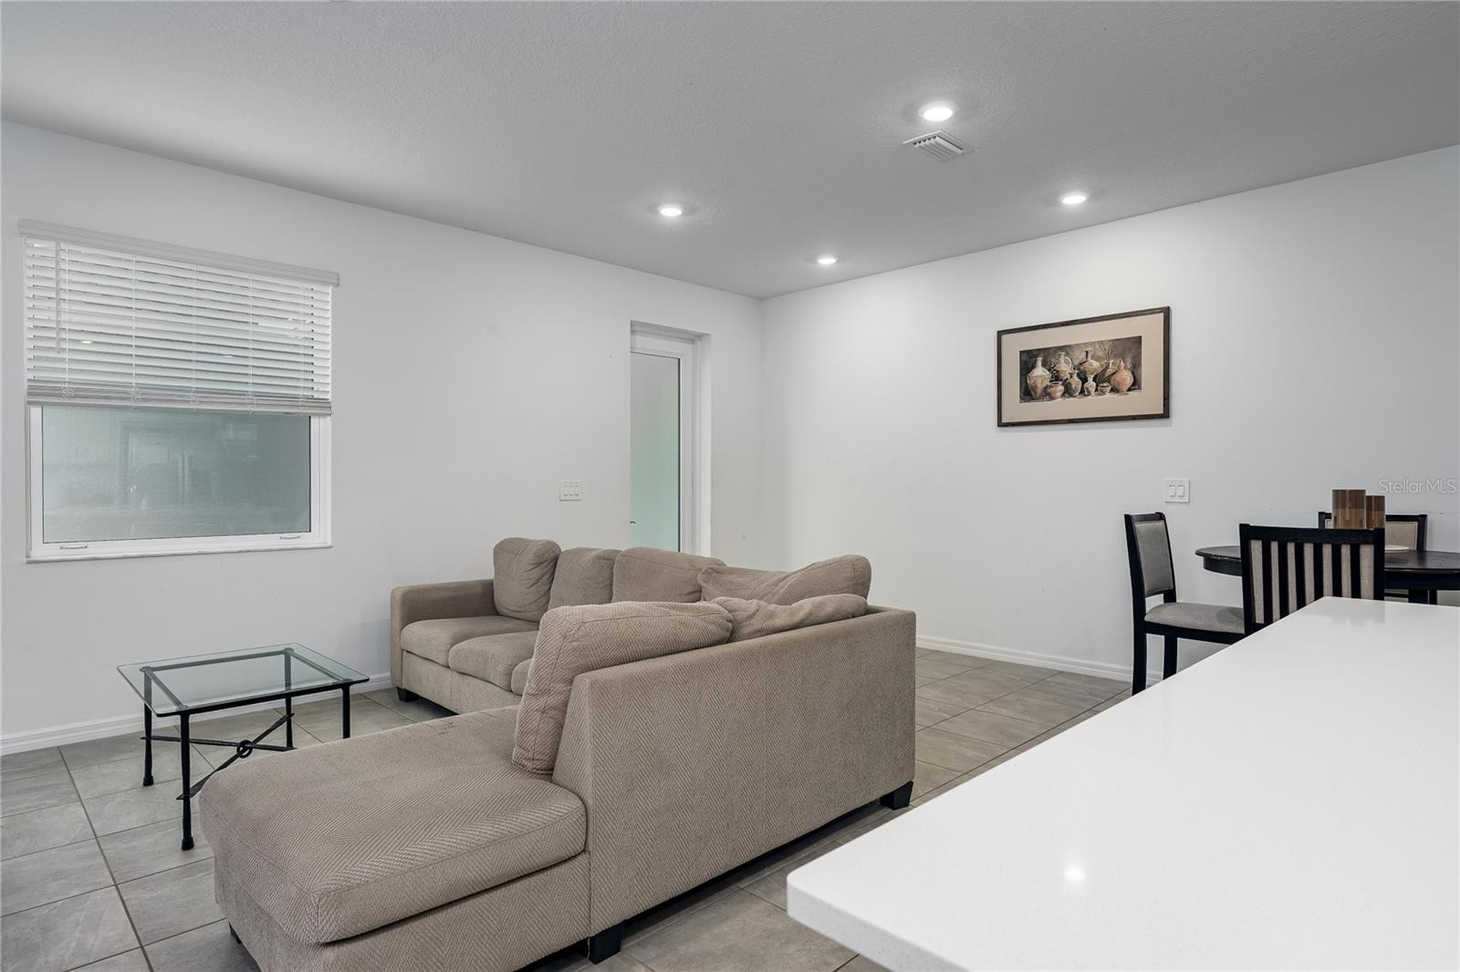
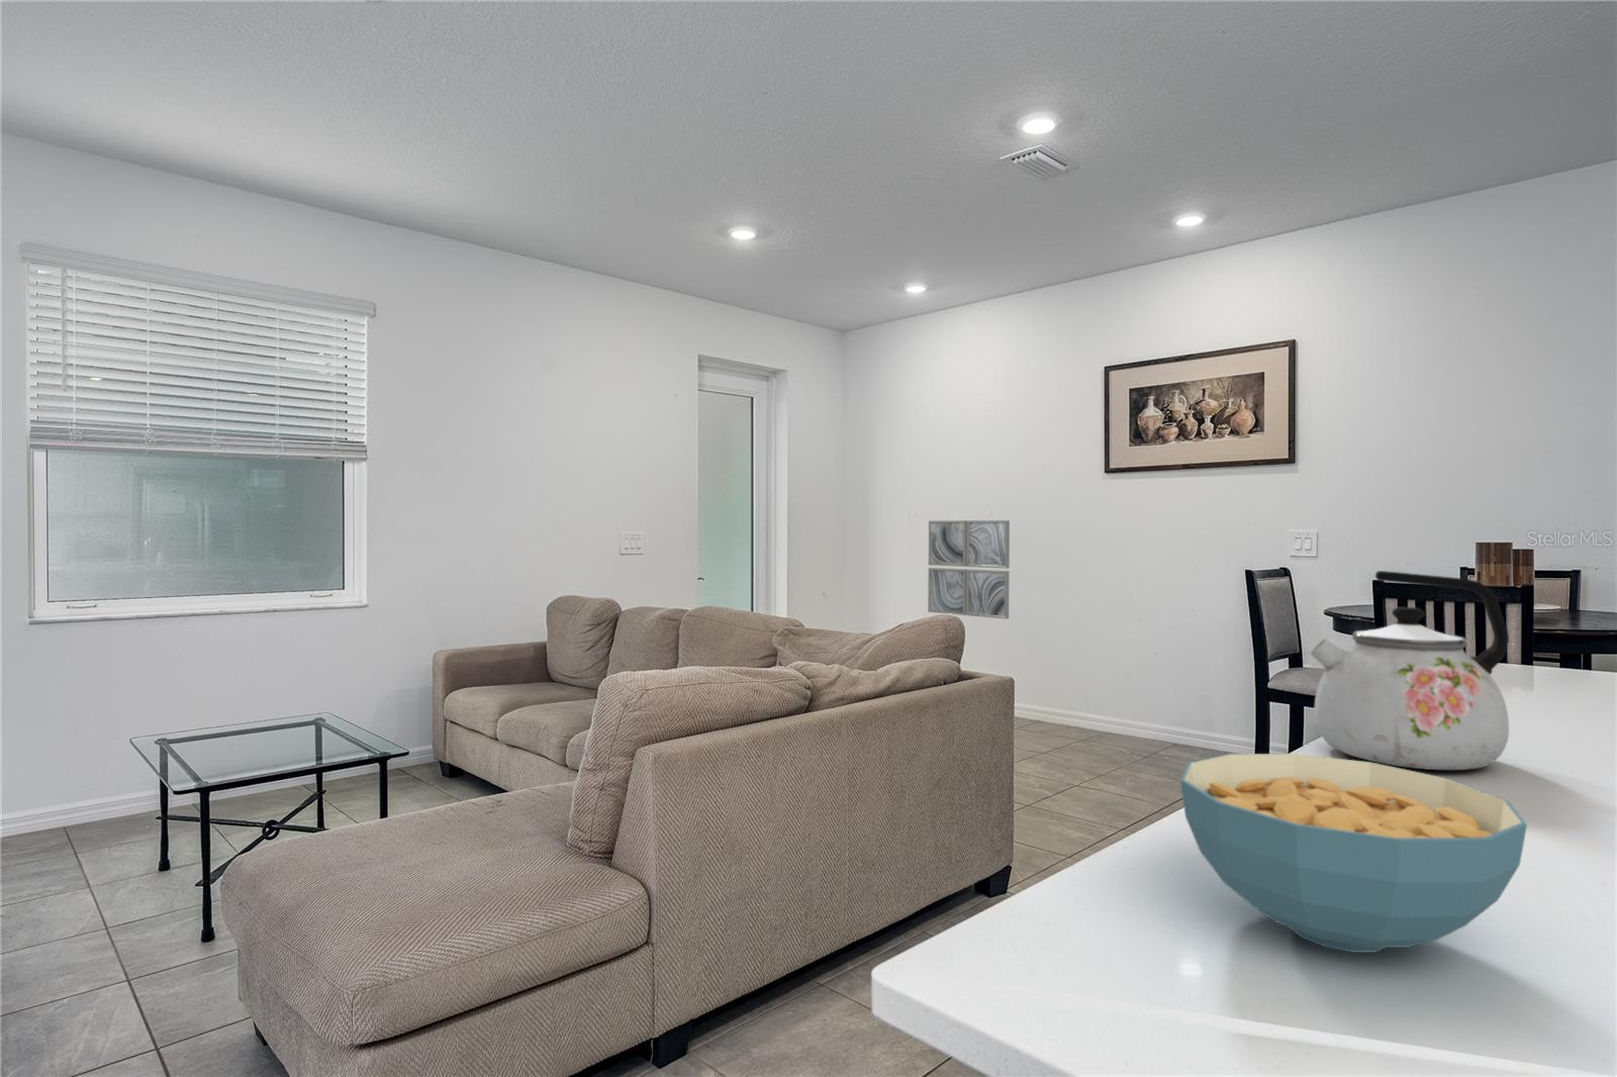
+ wall art [927,519,1011,620]
+ kettle [1309,570,1510,770]
+ cereal bowl [1179,752,1528,953]
